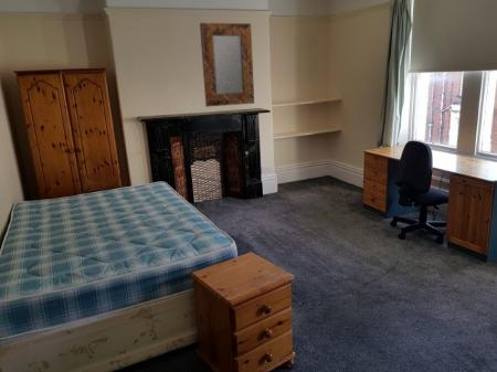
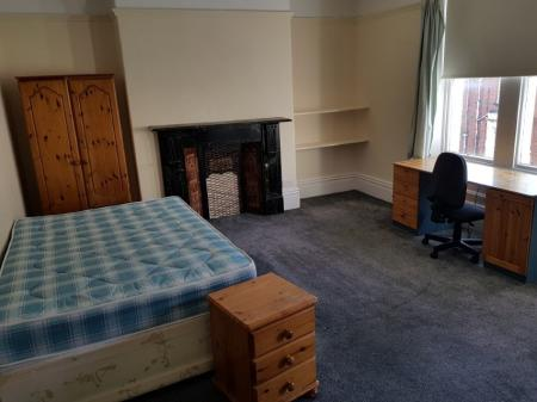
- home mirror [199,22,255,108]
